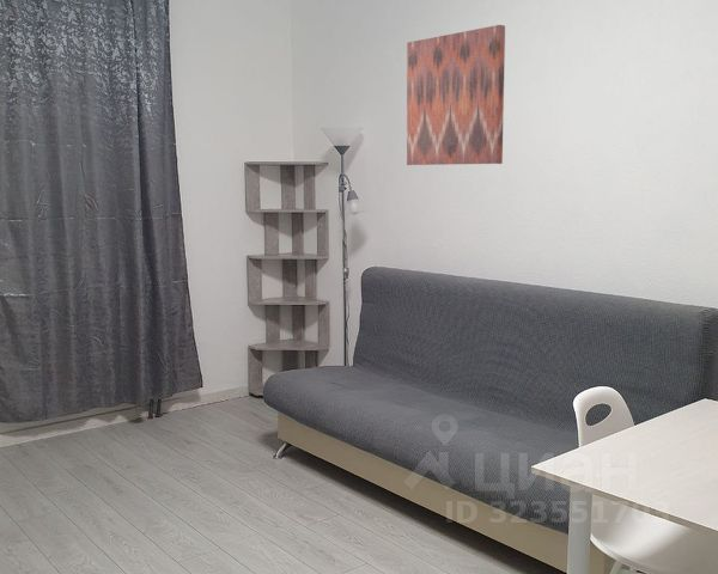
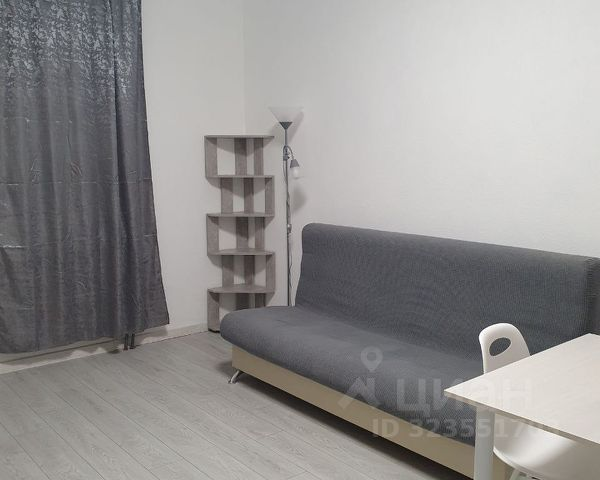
- wall art [406,24,506,166]
